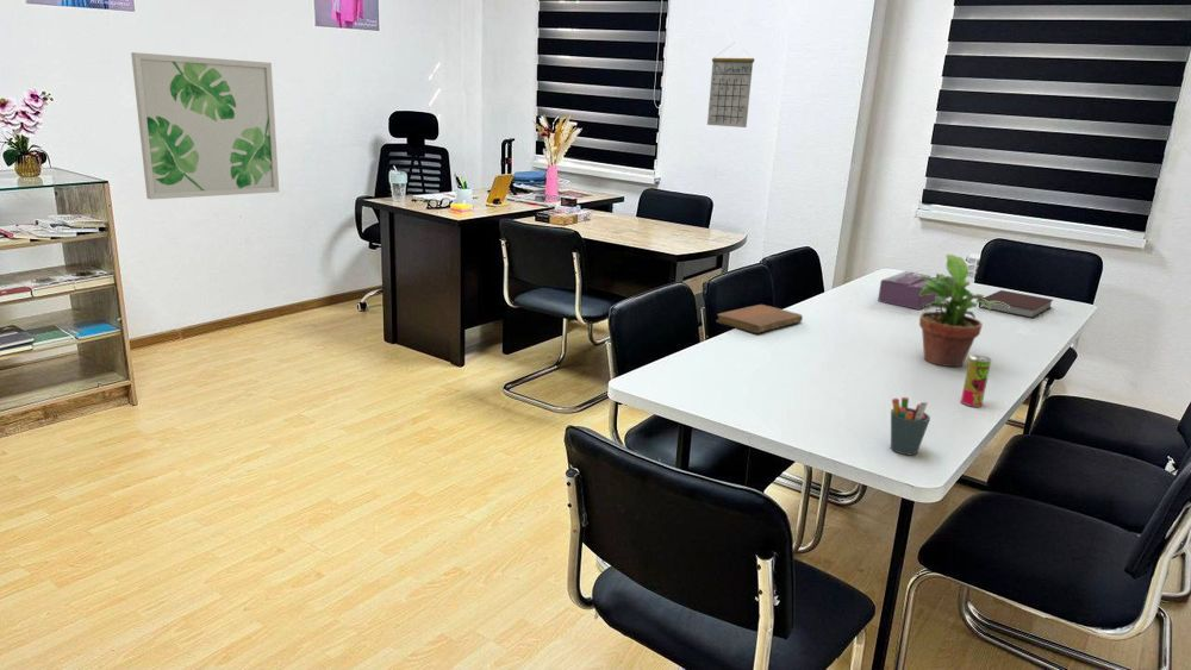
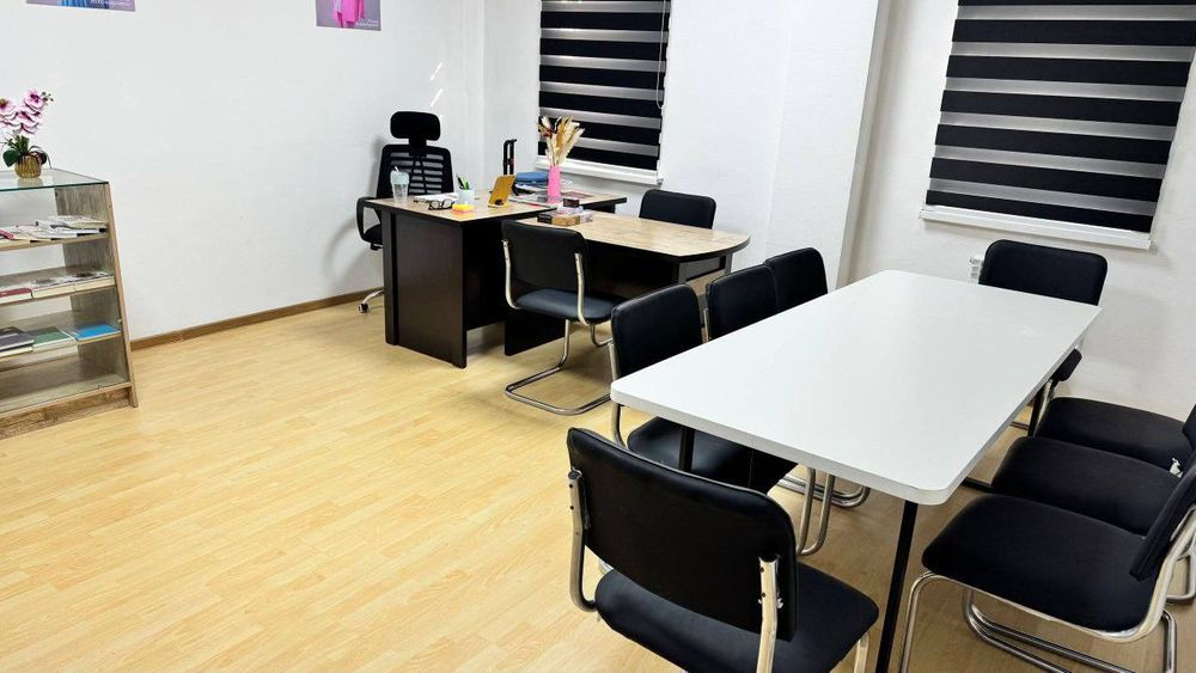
- beverage can [959,353,993,408]
- wall art [130,51,280,201]
- notebook [715,303,804,334]
- calendar [706,43,755,129]
- potted plant [918,253,1010,368]
- tissue box [877,270,937,311]
- pen holder [890,396,931,456]
- notebook [978,289,1054,319]
